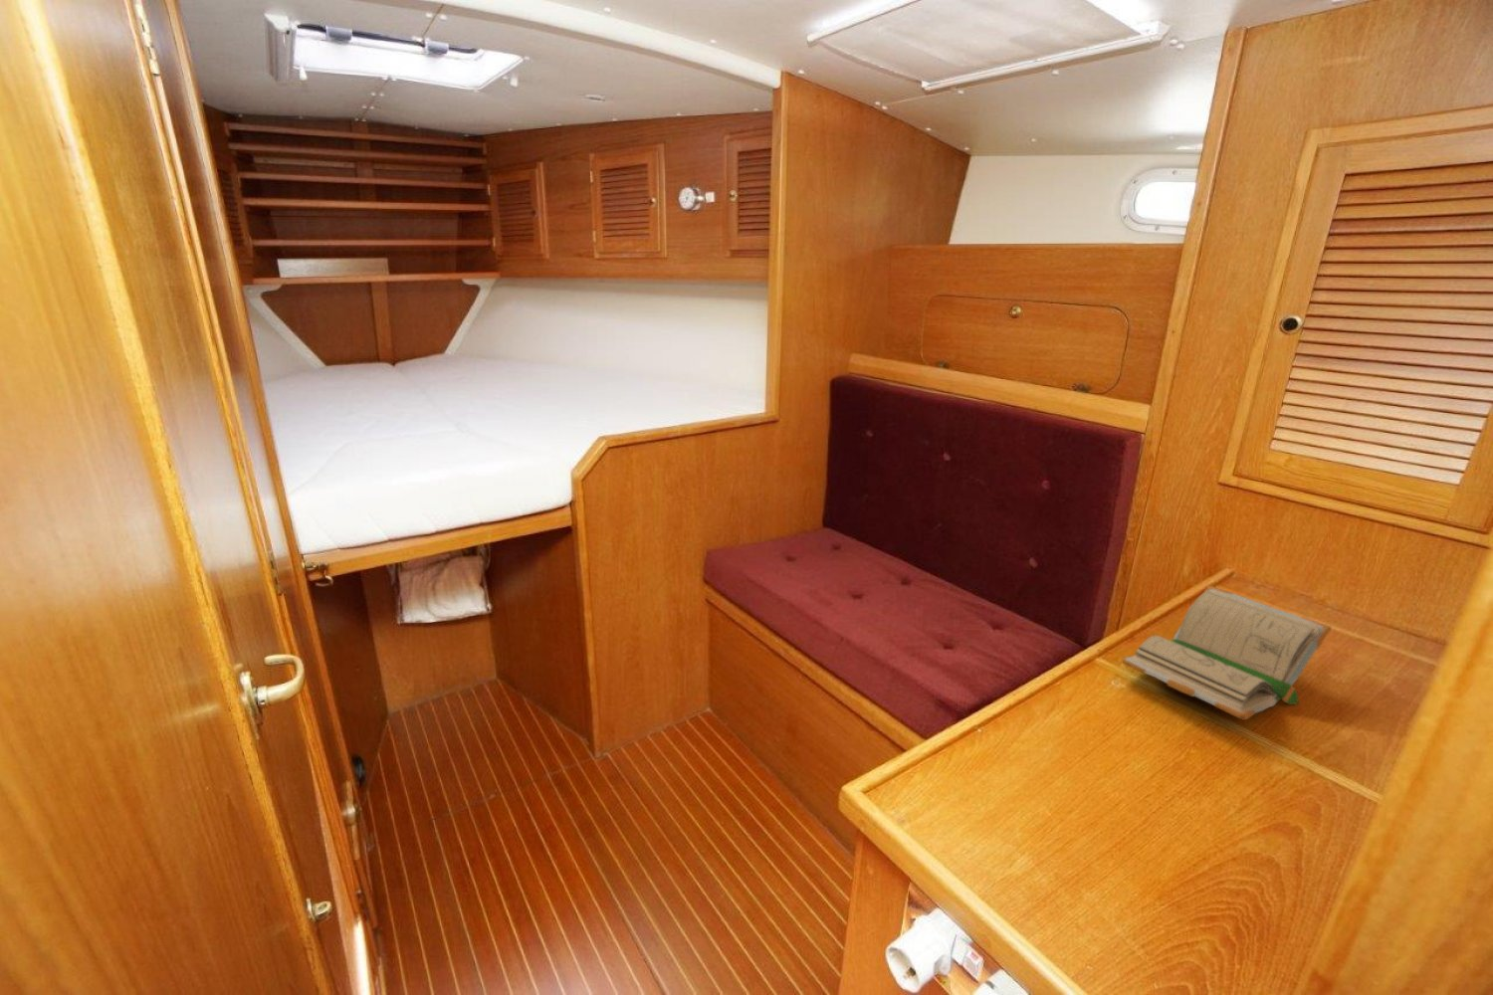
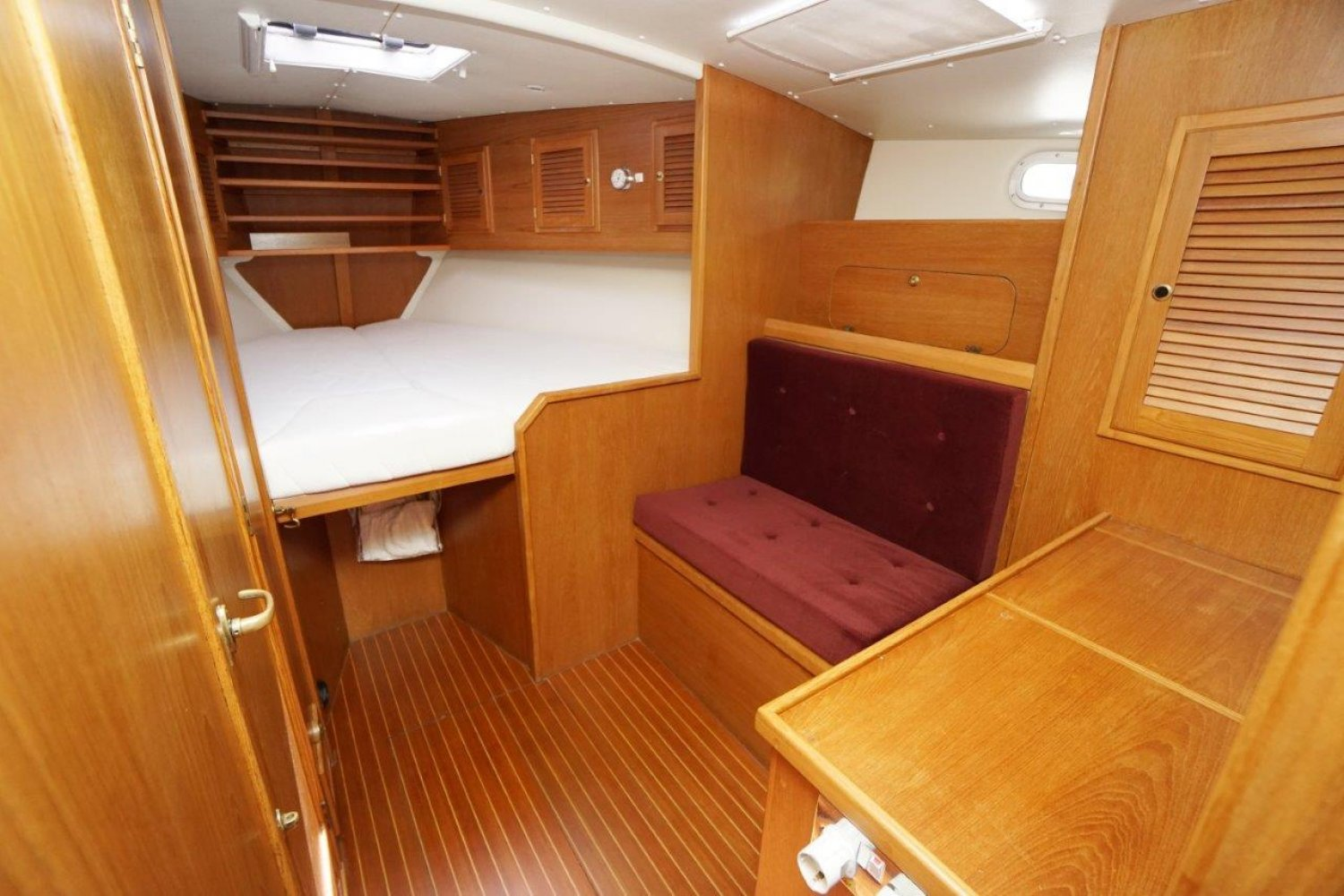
- book [1121,584,1332,722]
